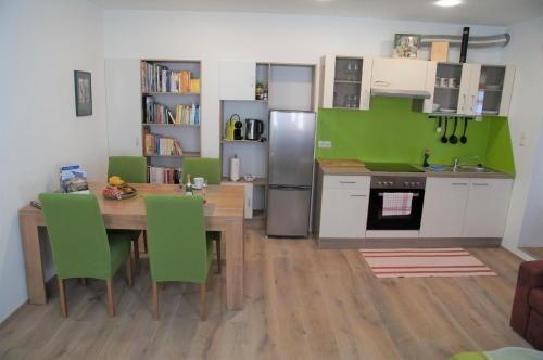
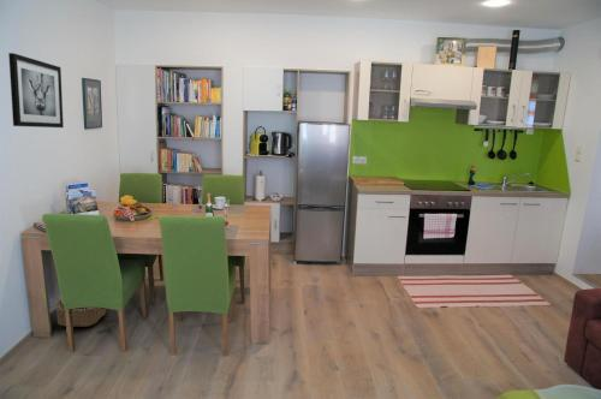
+ wall art [7,52,65,129]
+ basket [53,284,107,328]
